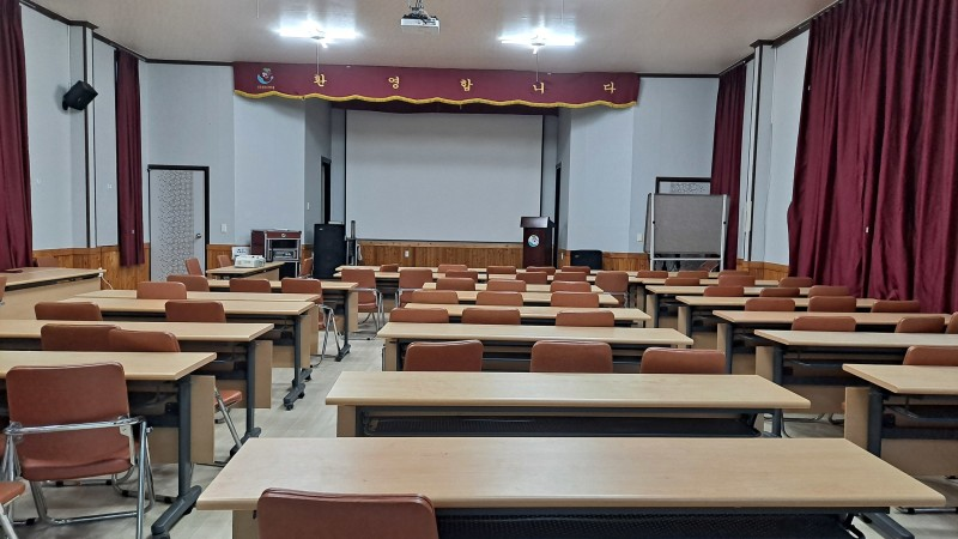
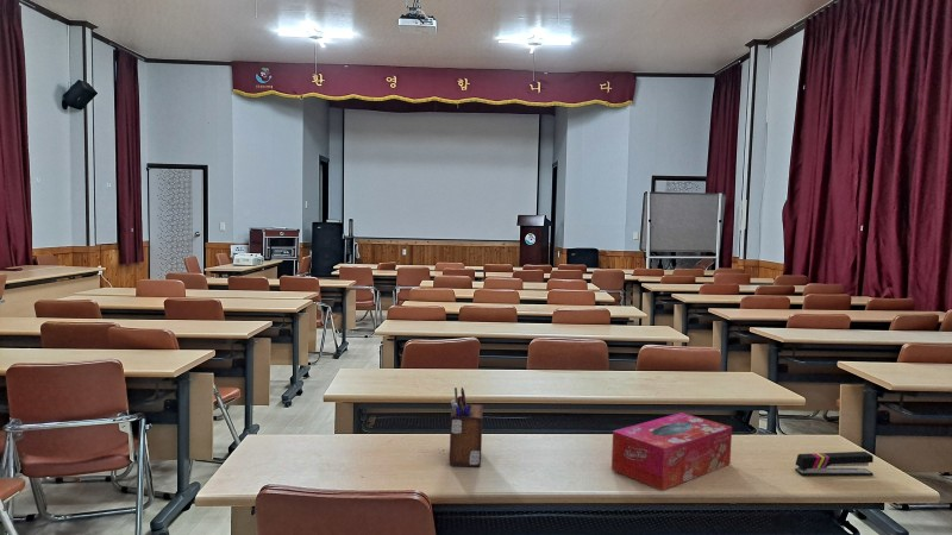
+ stapler [794,451,875,477]
+ desk organizer [449,386,484,468]
+ tissue box [610,411,733,491]
